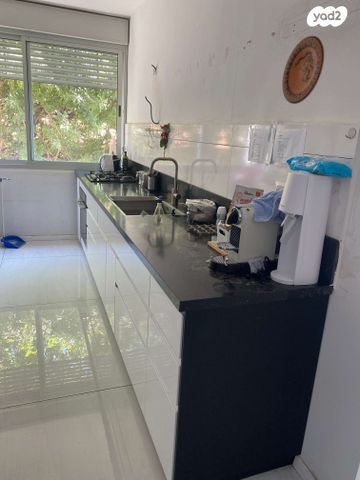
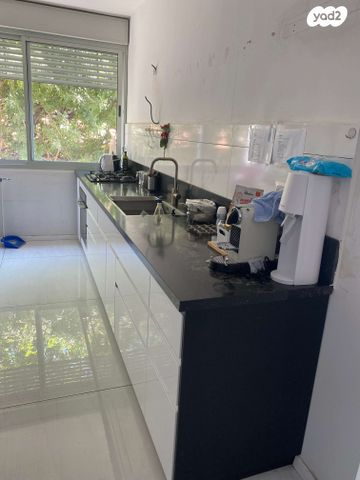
- decorative plate [281,35,325,105]
